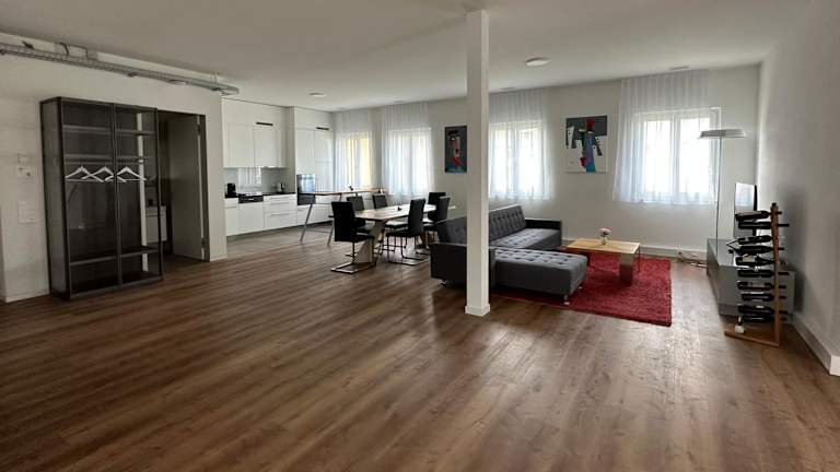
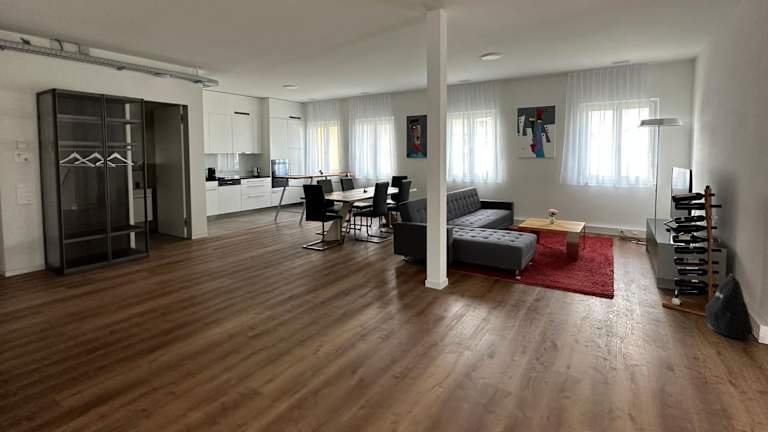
+ backpack [704,272,754,340]
